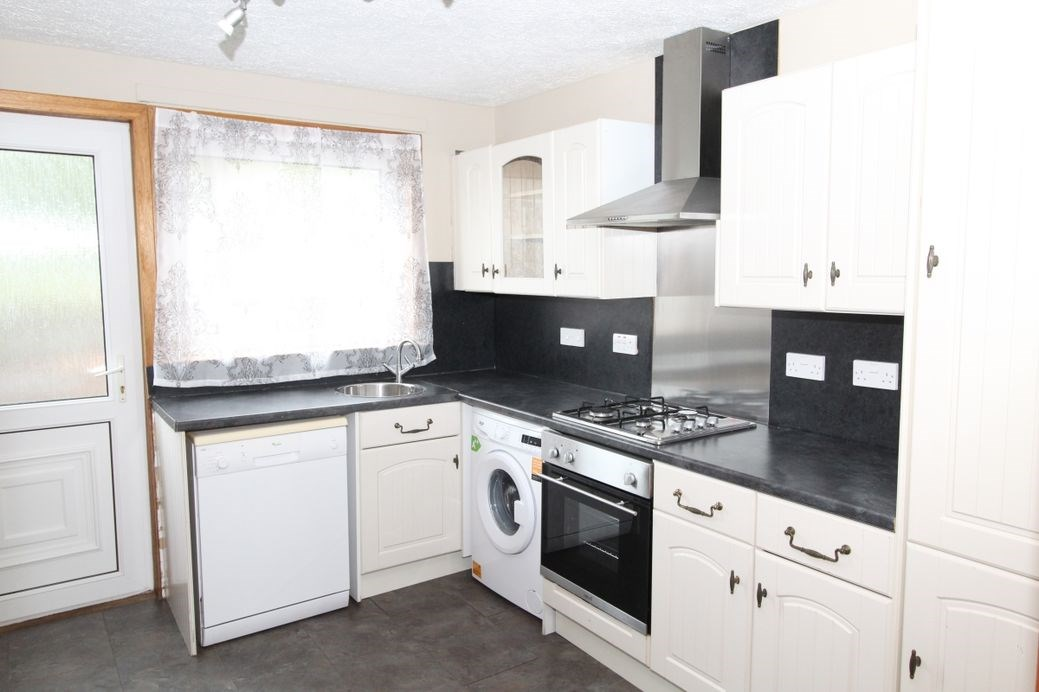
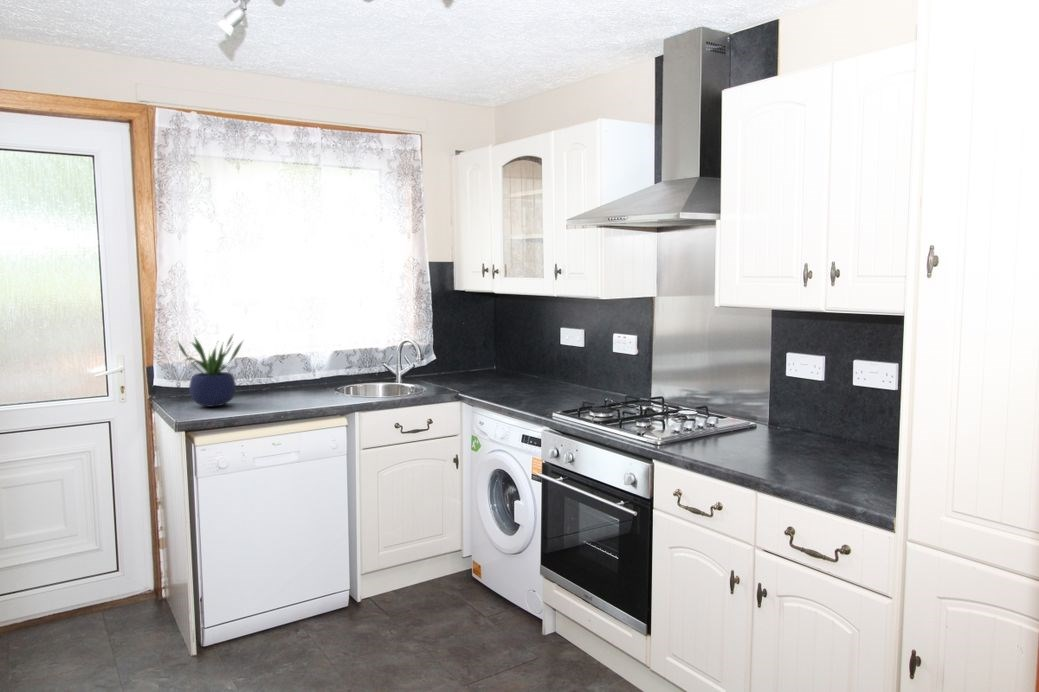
+ potted plant [176,332,245,408]
